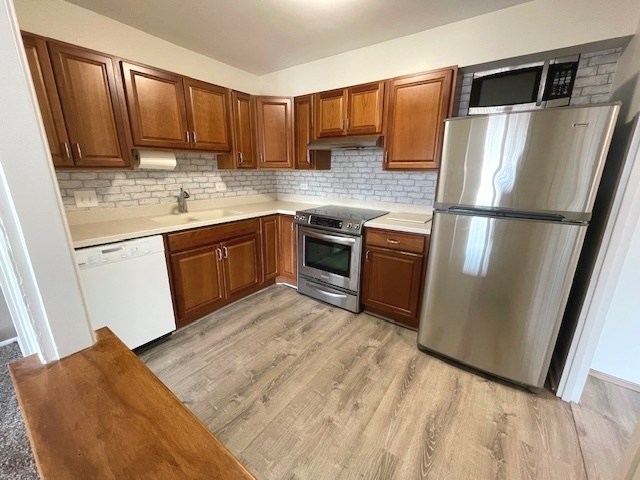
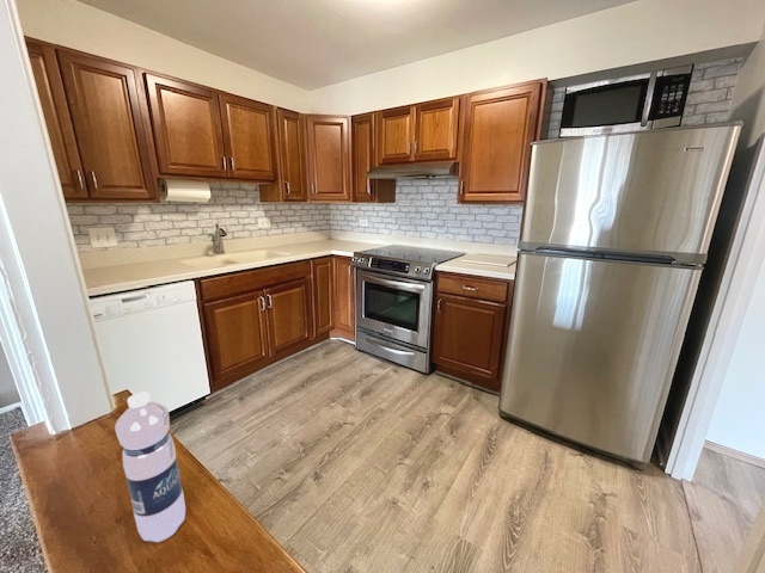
+ water bottle [114,392,186,543]
